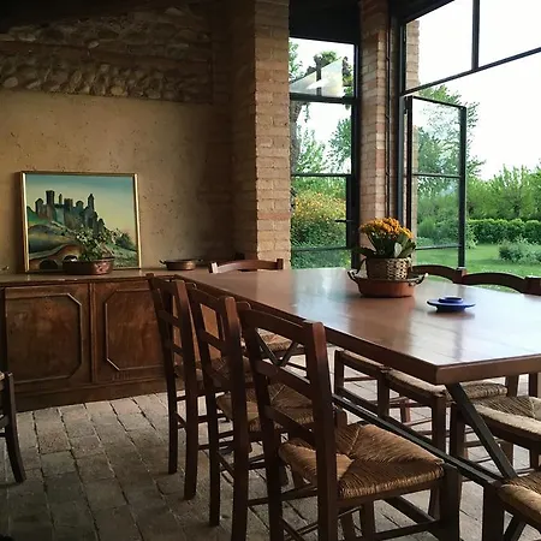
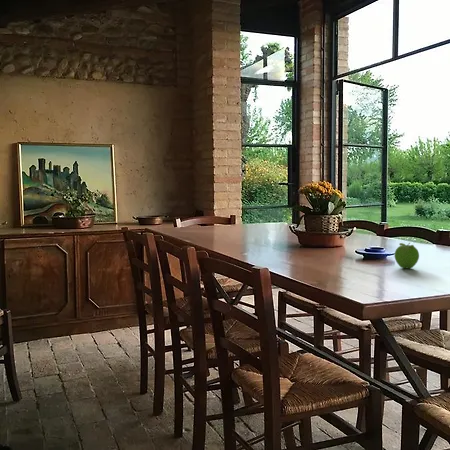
+ fruit [393,242,420,269]
